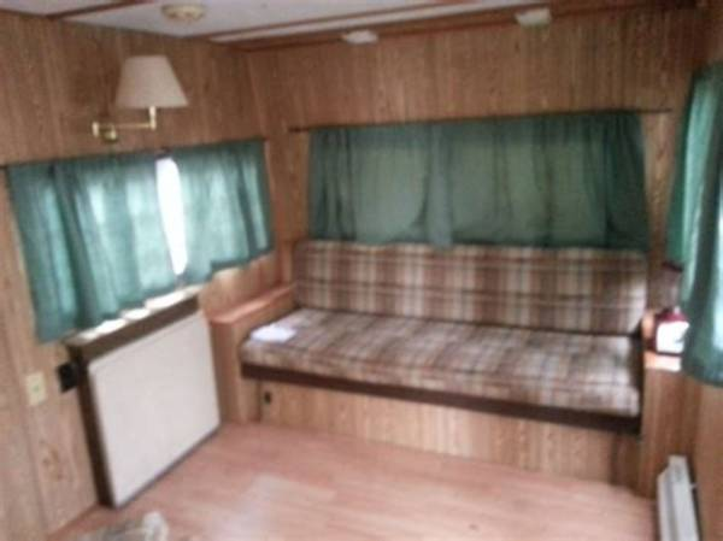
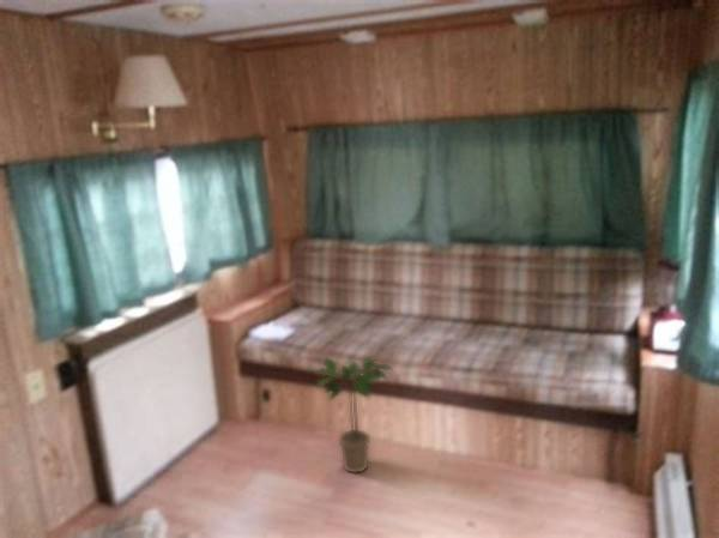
+ potted plant [312,352,394,474]
